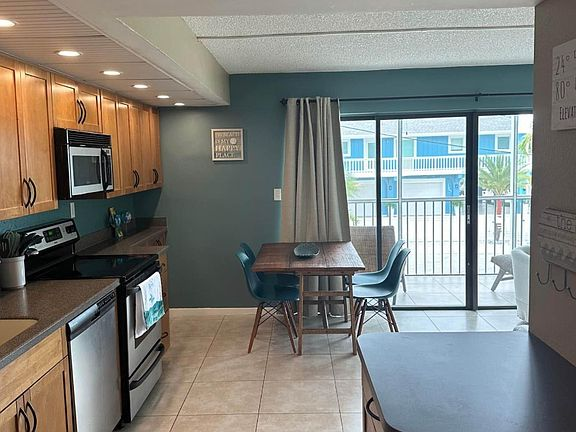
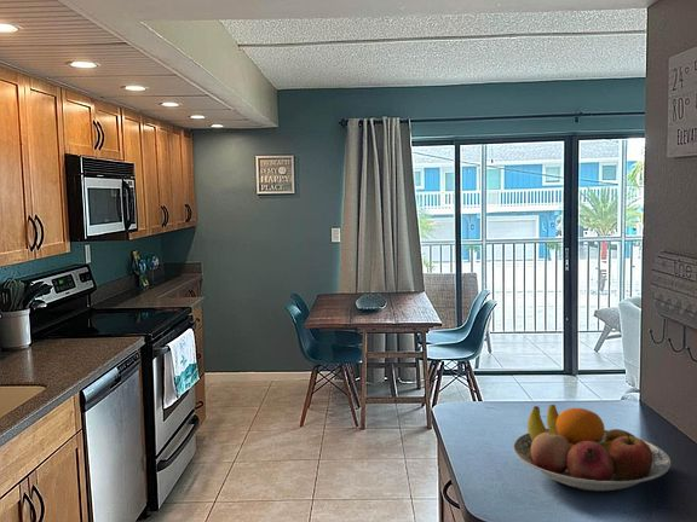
+ fruit bowl [512,404,672,493]
